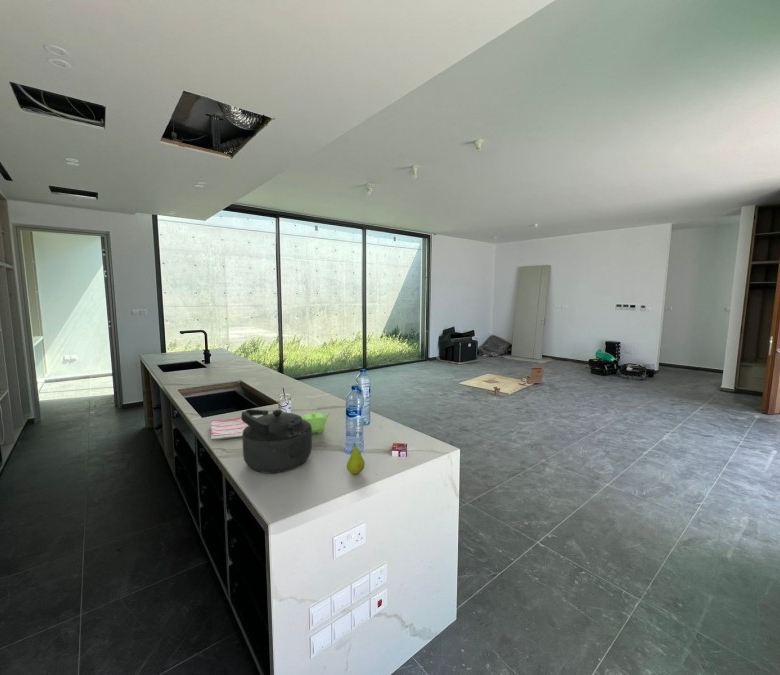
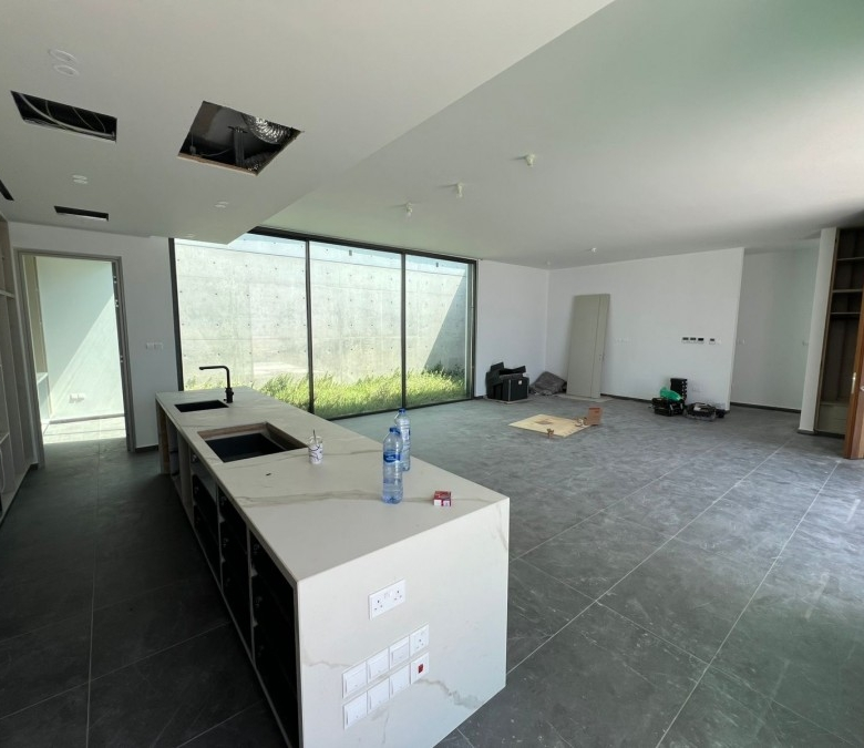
- teapot [302,412,332,435]
- dish towel [210,416,248,441]
- kettle [241,408,313,474]
- fruit [346,442,366,475]
